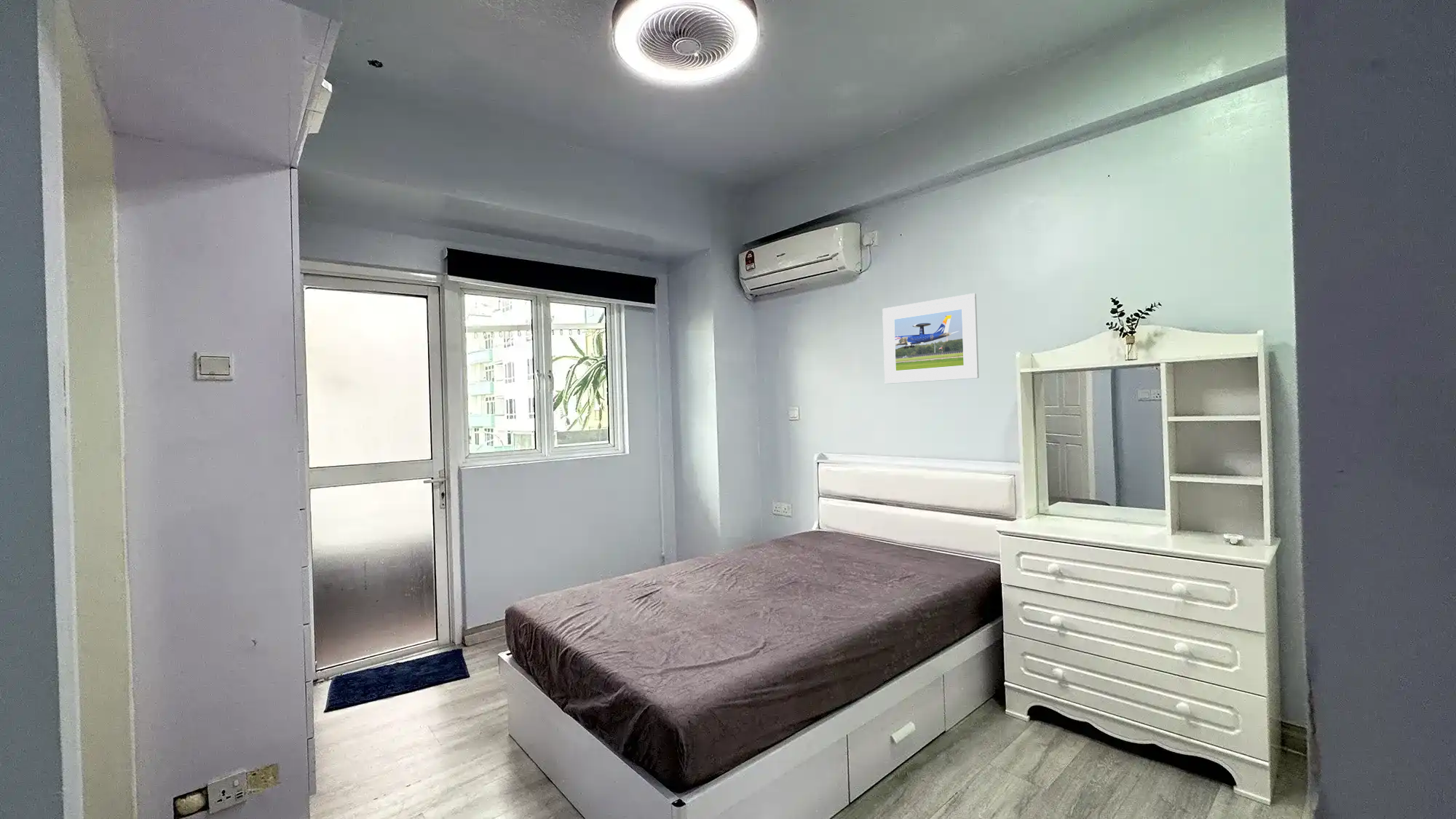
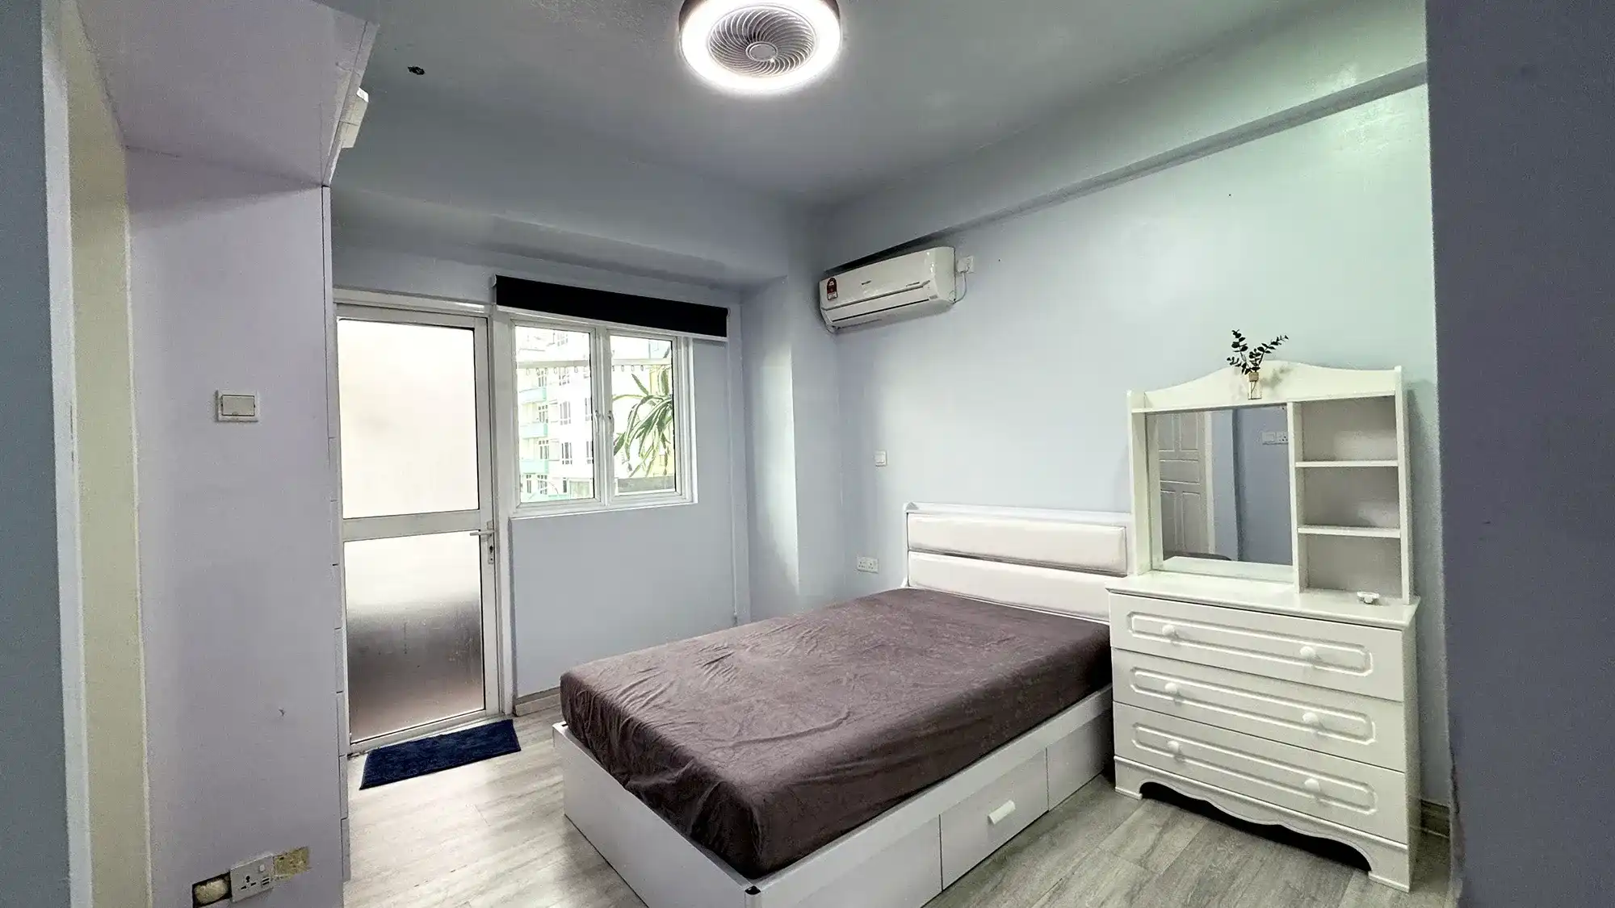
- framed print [882,293,980,384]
